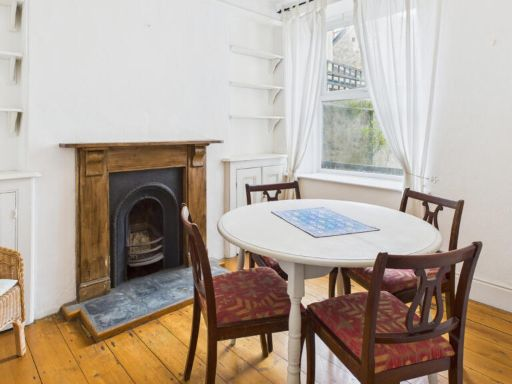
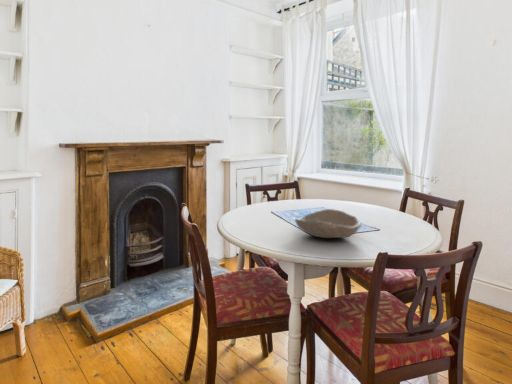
+ bowl [294,208,363,239]
